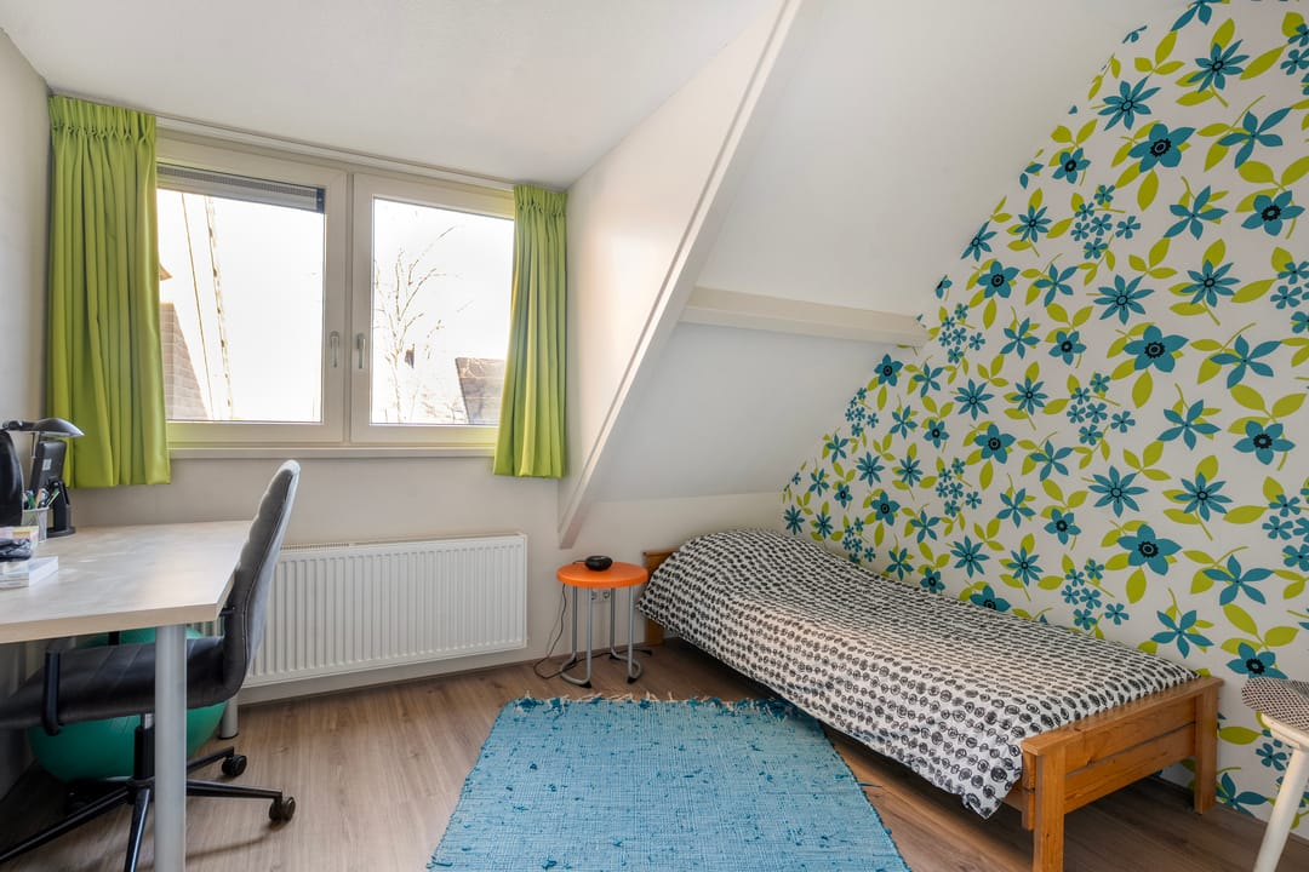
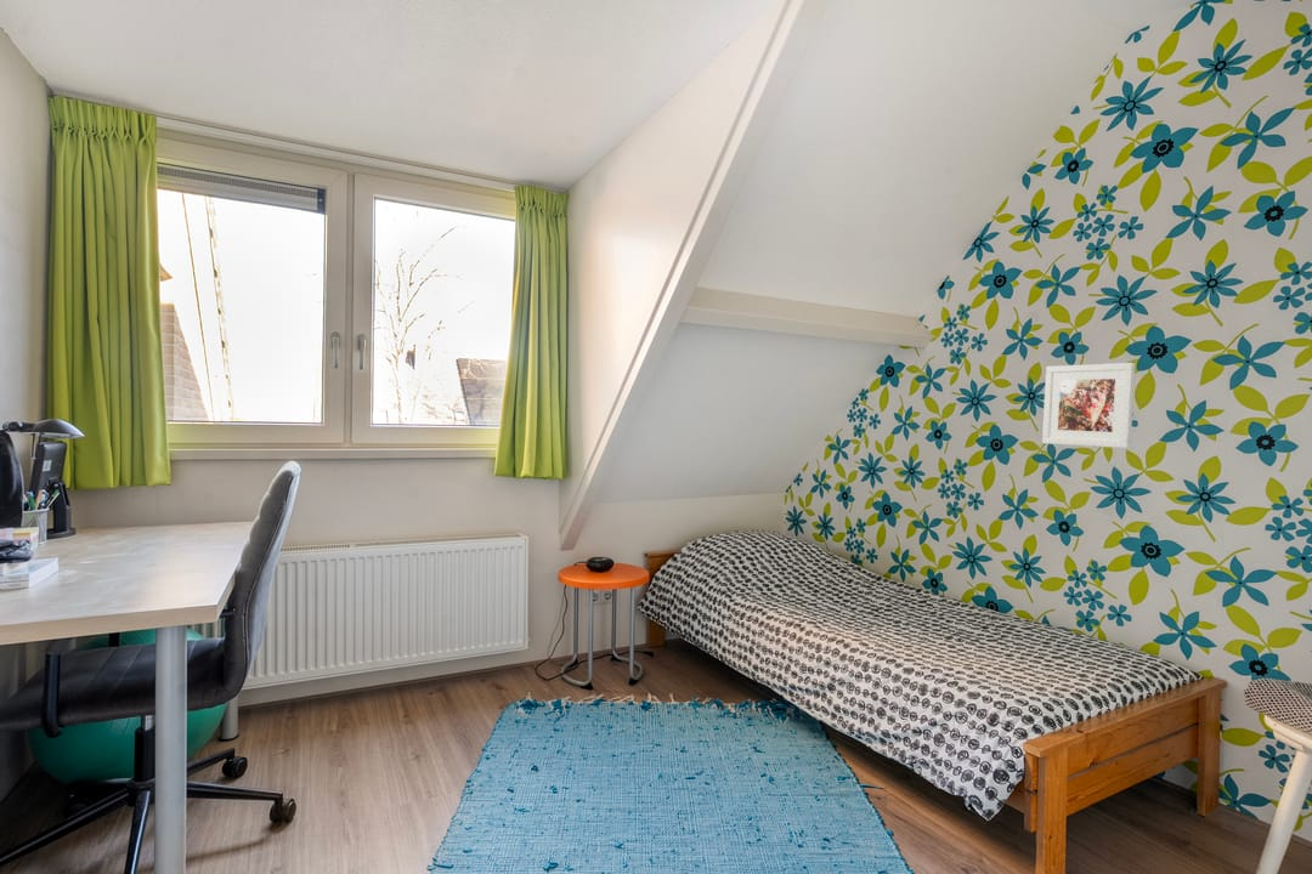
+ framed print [1041,362,1137,449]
